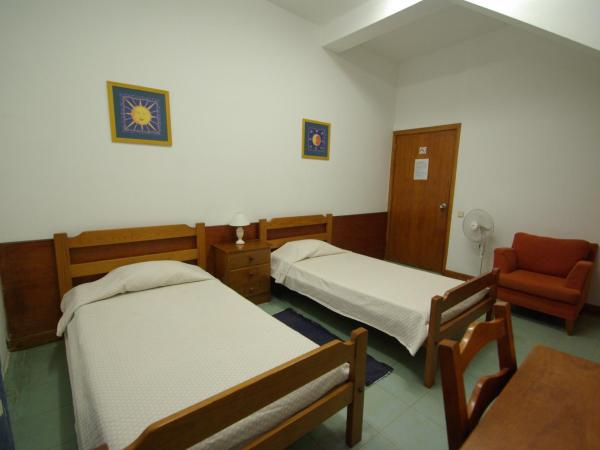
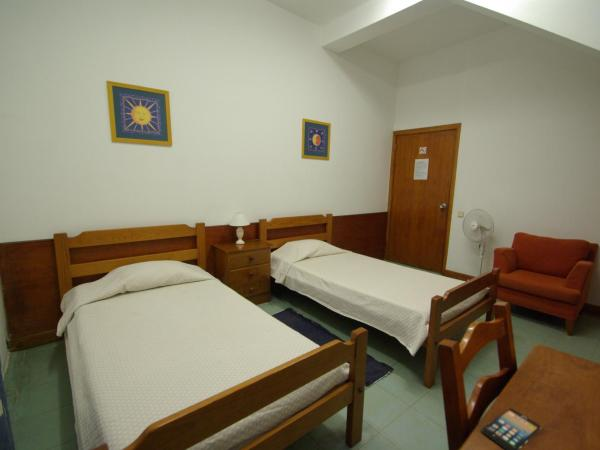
+ smartphone [481,407,542,450]
